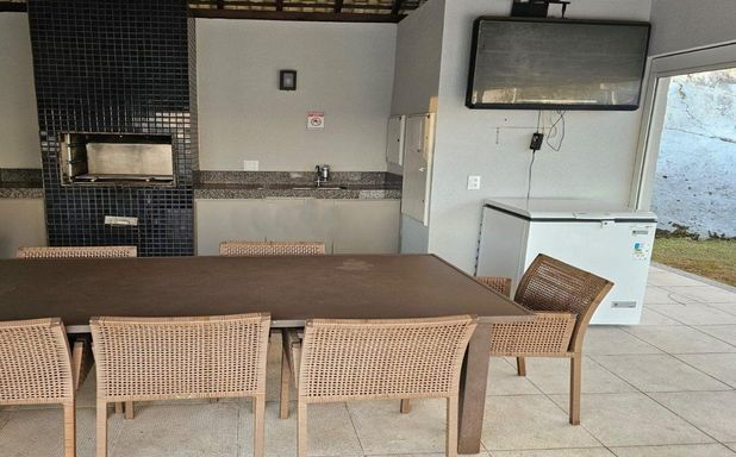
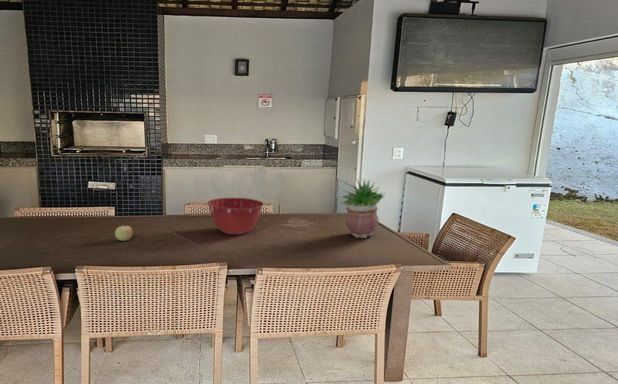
+ potted plant [339,178,387,240]
+ mixing bowl [206,197,265,236]
+ fruit [114,223,133,242]
